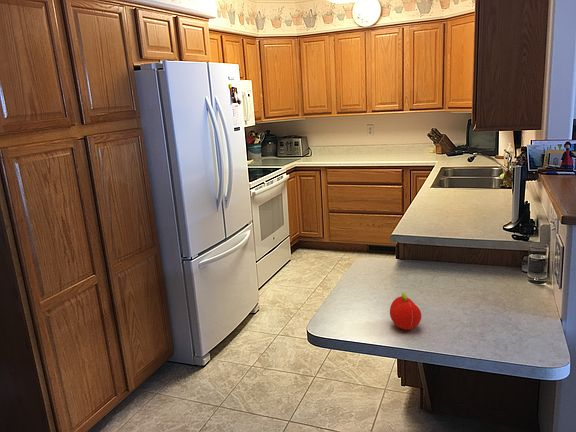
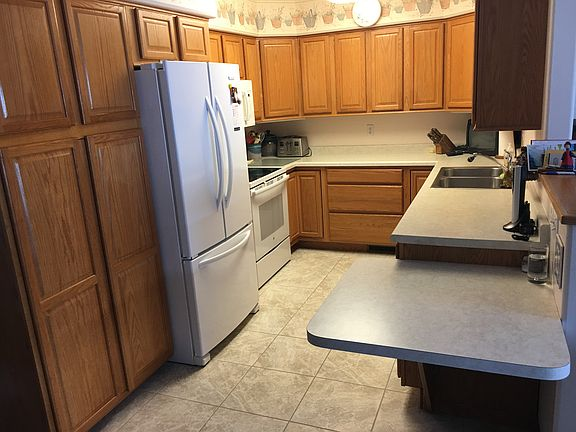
- fruit [389,292,422,331]
